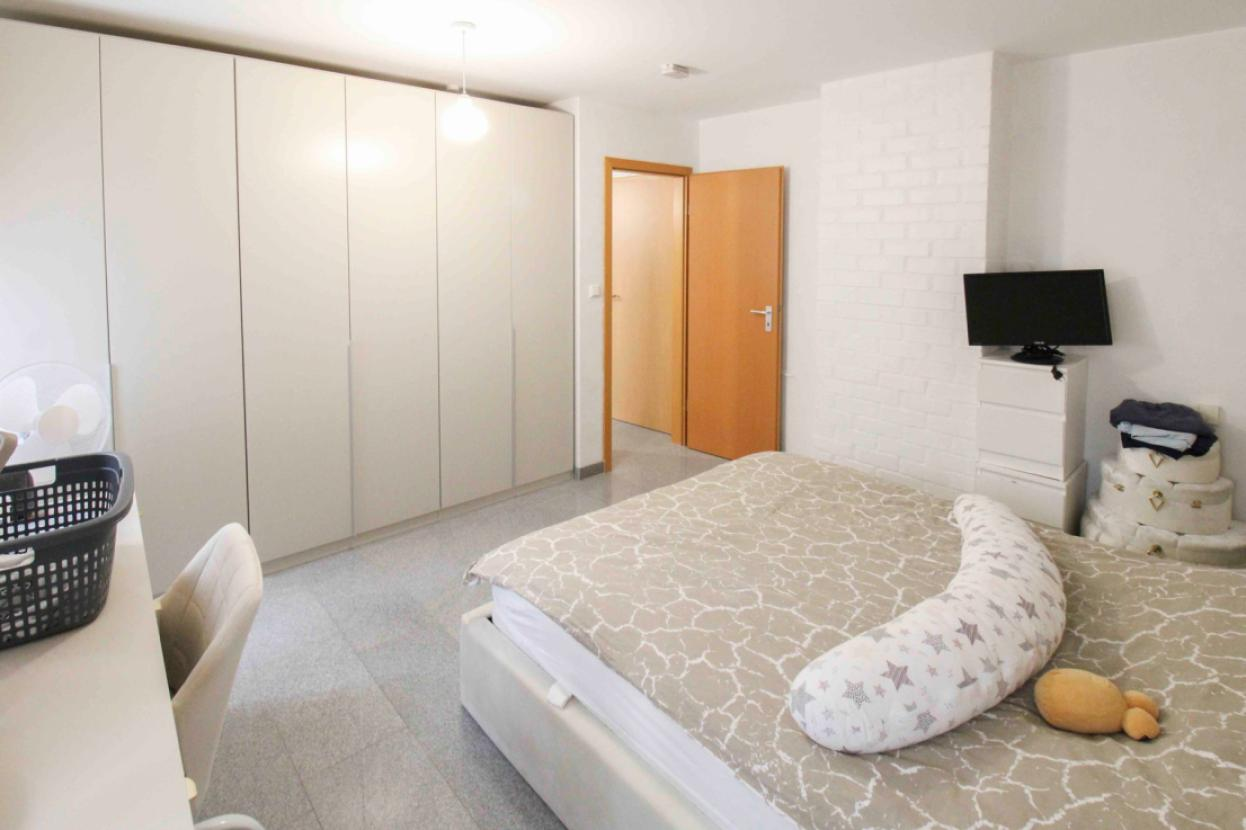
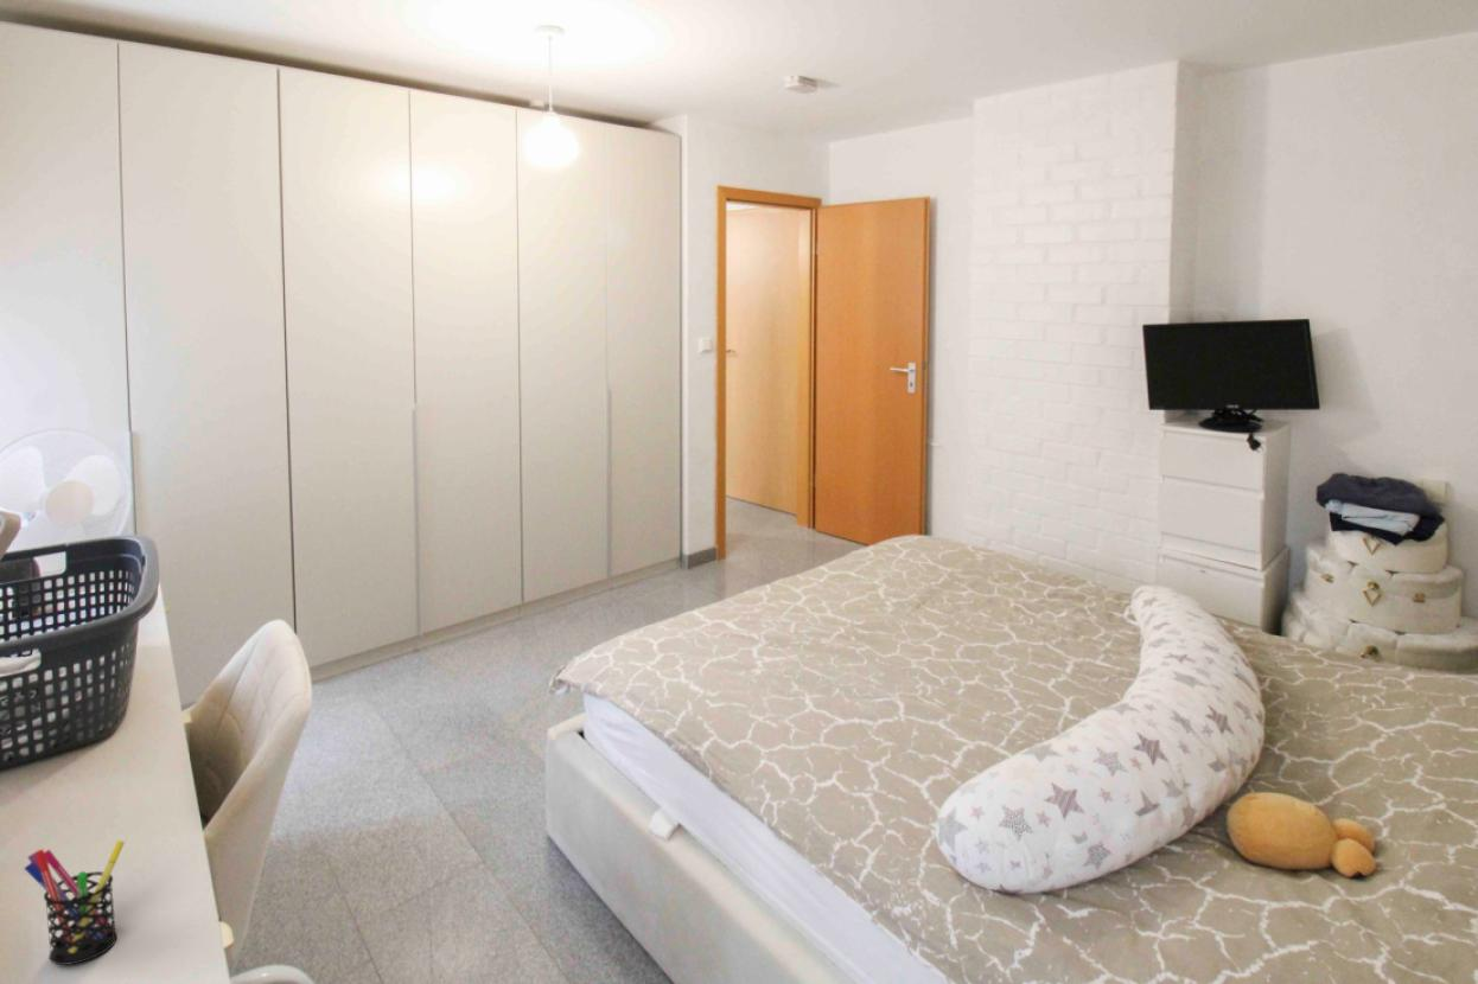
+ pen holder [23,839,126,966]
